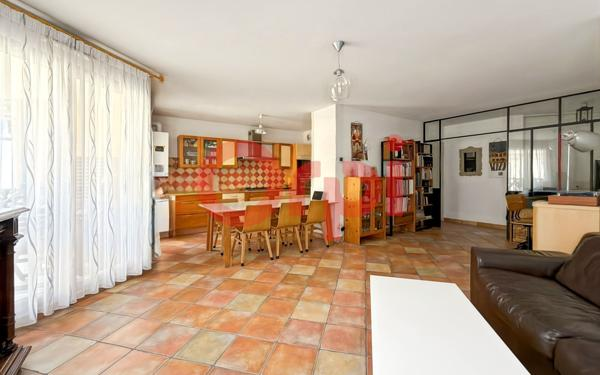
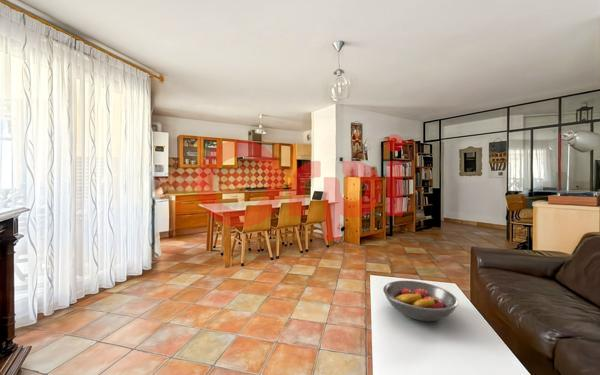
+ fruit bowl [382,280,459,322]
